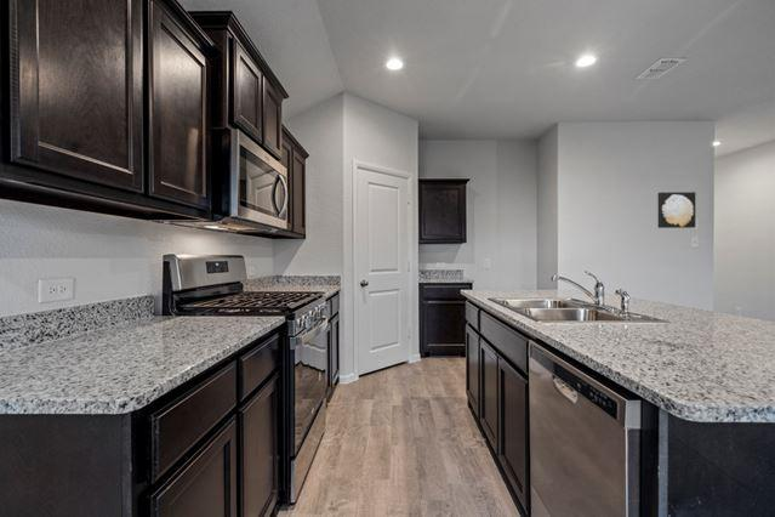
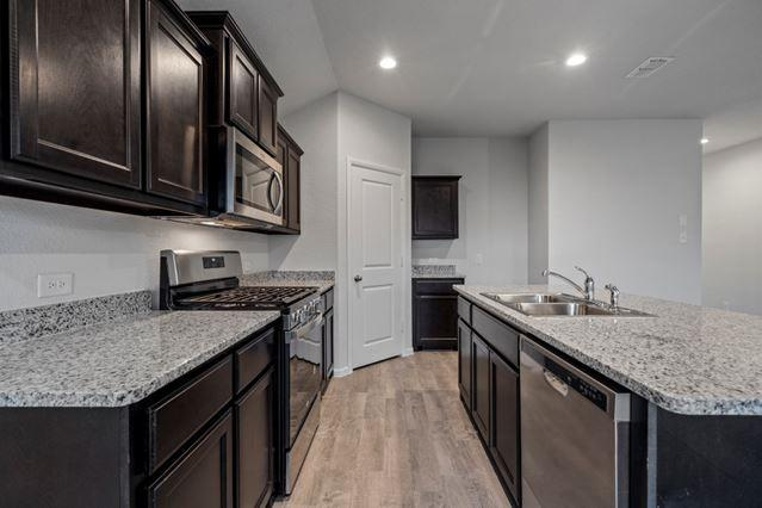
- wall art [657,191,696,229]
